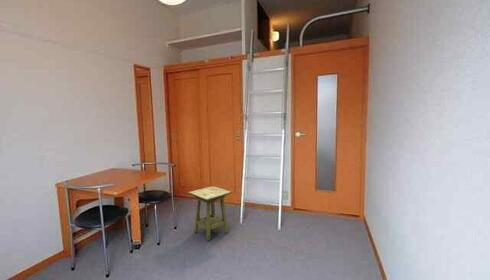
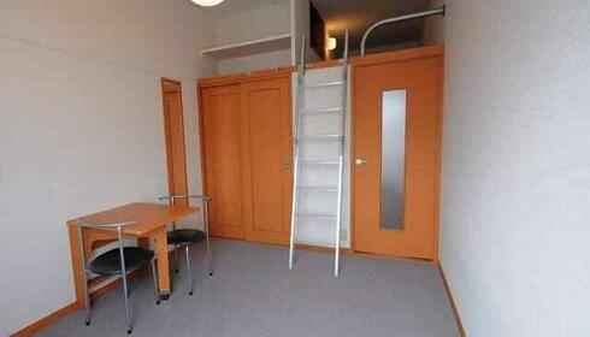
- side table [187,185,233,242]
